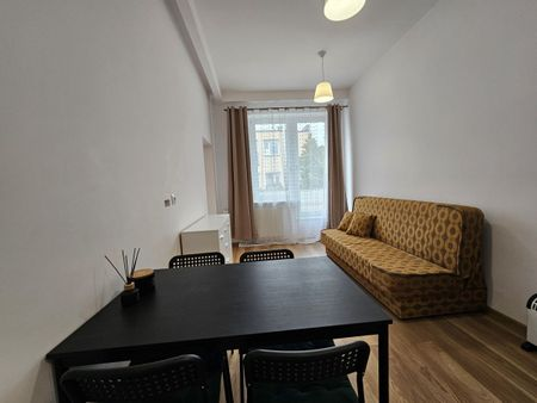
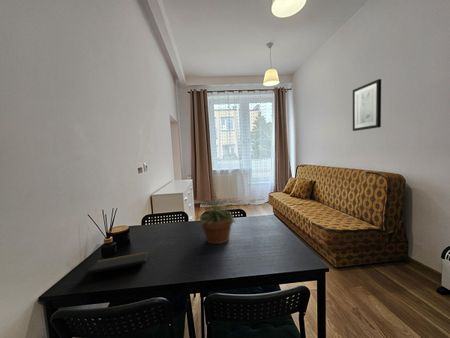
+ wall art [352,78,382,132]
+ notepad [87,251,149,275]
+ potted plant [194,196,239,245]
